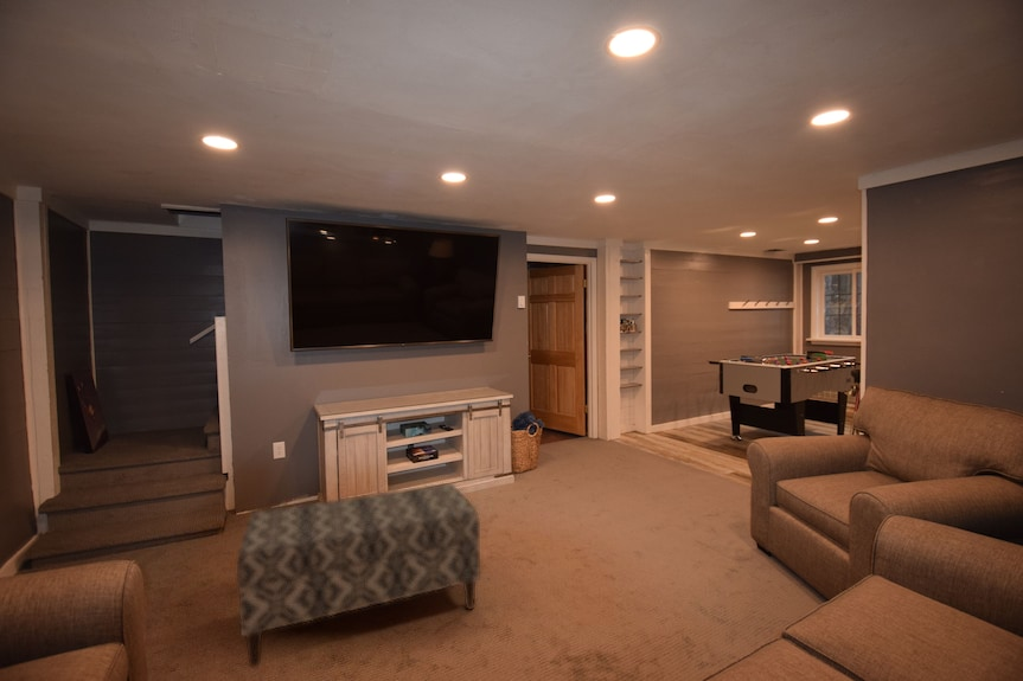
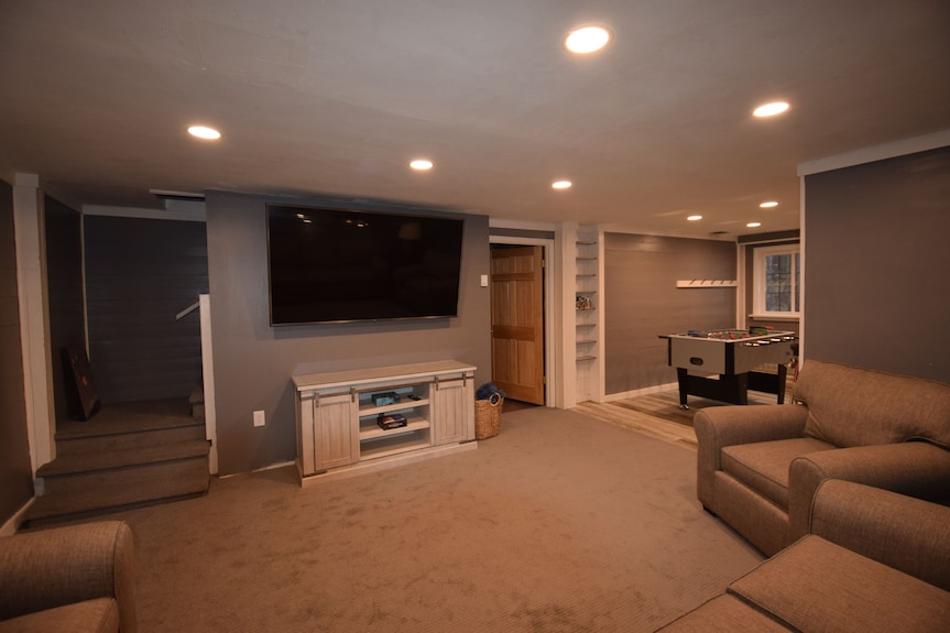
- bench [236,482,481,668]
